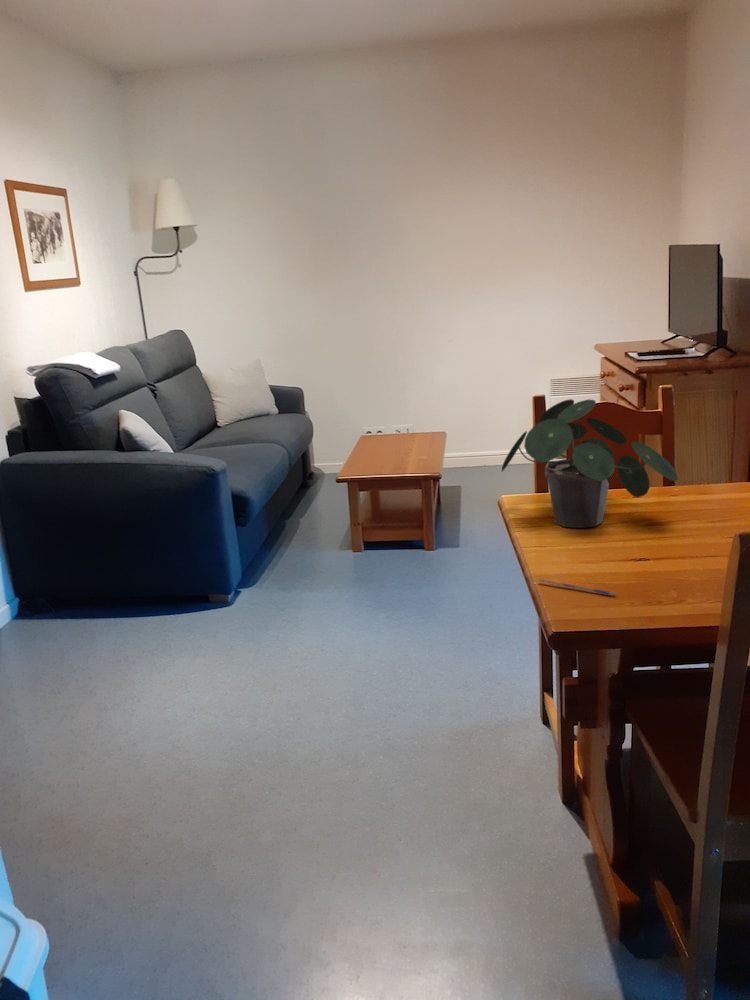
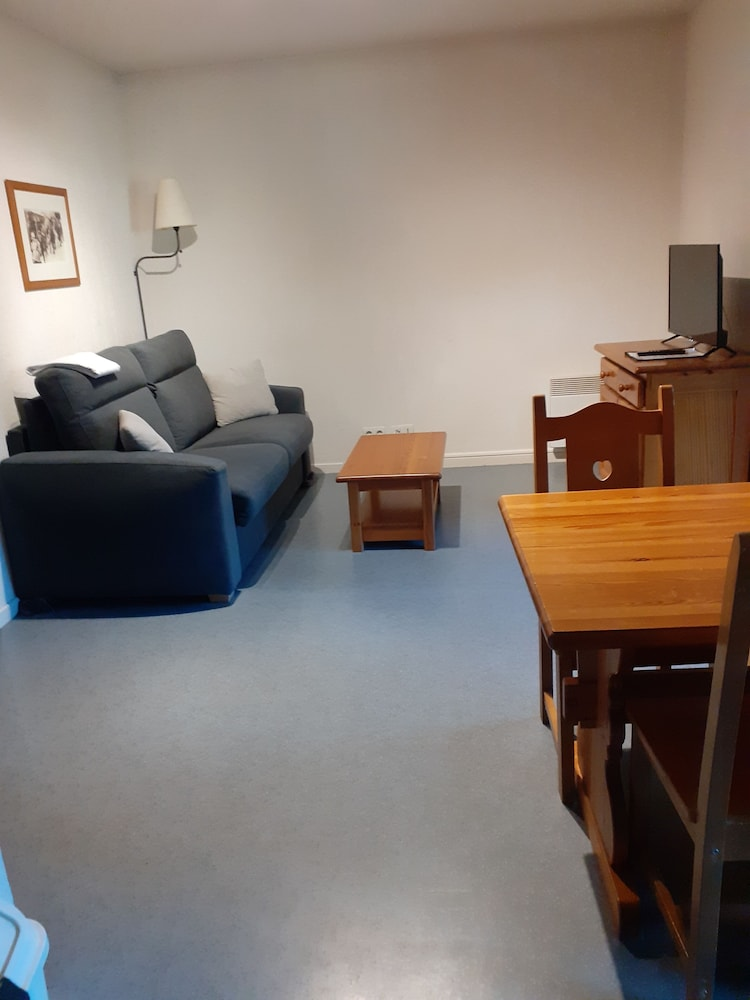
- potted plant [501,398,679,529]
- pen [536,578,617,597]
